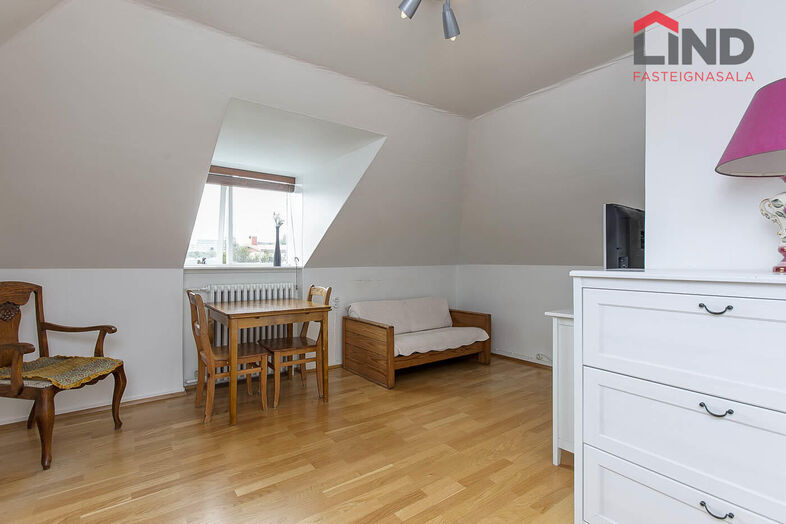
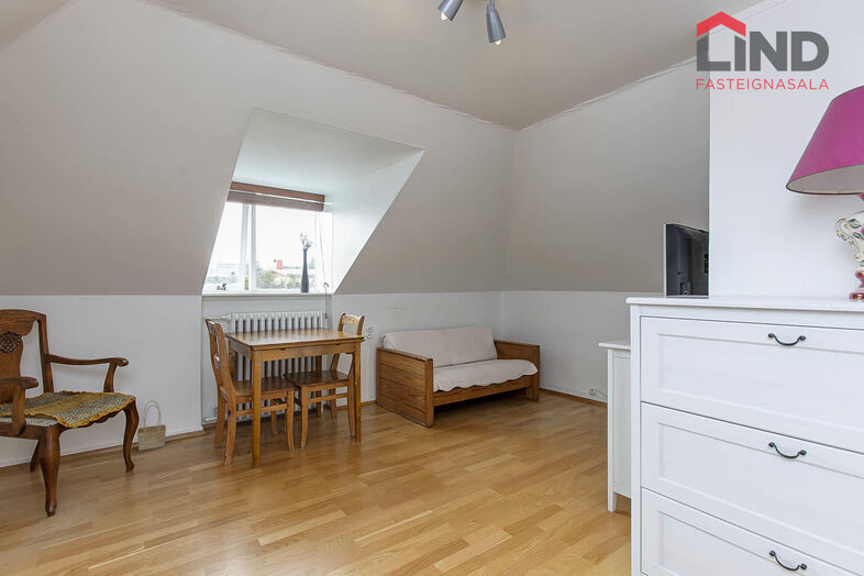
+ basket [136,399,167,452]
